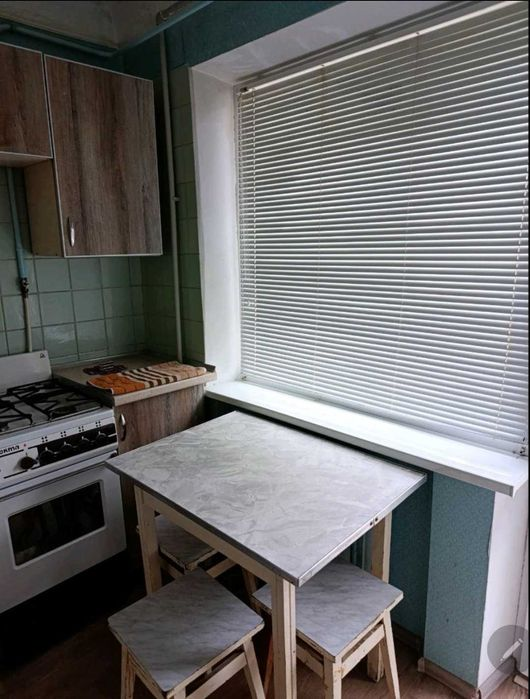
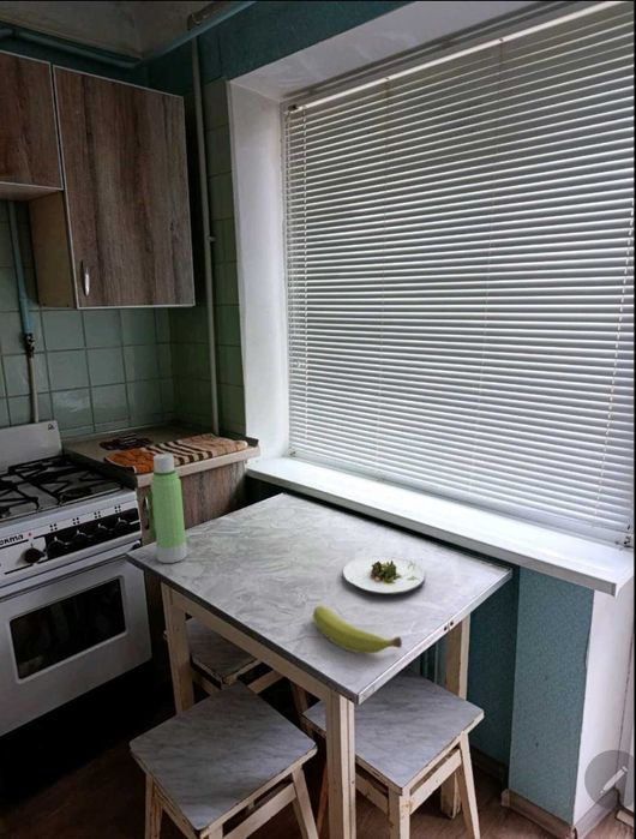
+ water bottle [145,453,188,564]
+ salad plate [342,553,426,595]
+ fruit [312,605,403,655]
